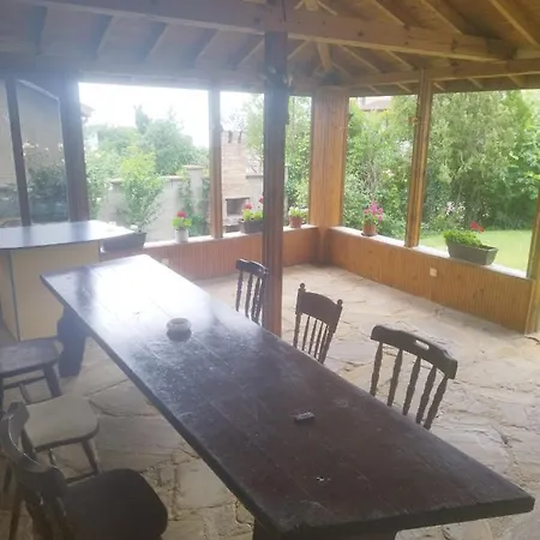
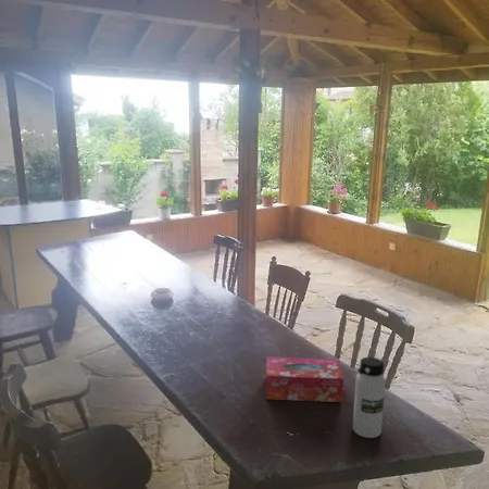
+ tissue box [265,356,344,403]
+ water bottle [352,356,387,439]
